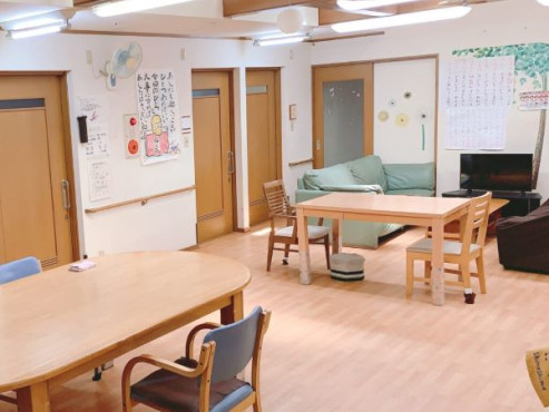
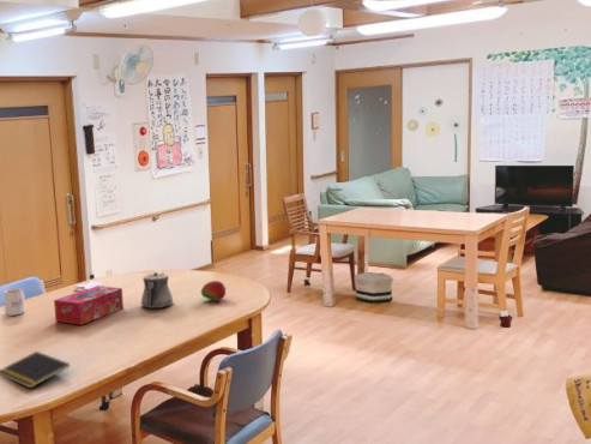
+ tissue box [53,284,125,326]
+ fruit [200,280,228,302]
+ teapot [140,271,174,310]
+ notepad [0,350,71,390]
+ mug [2,287,26,317]
